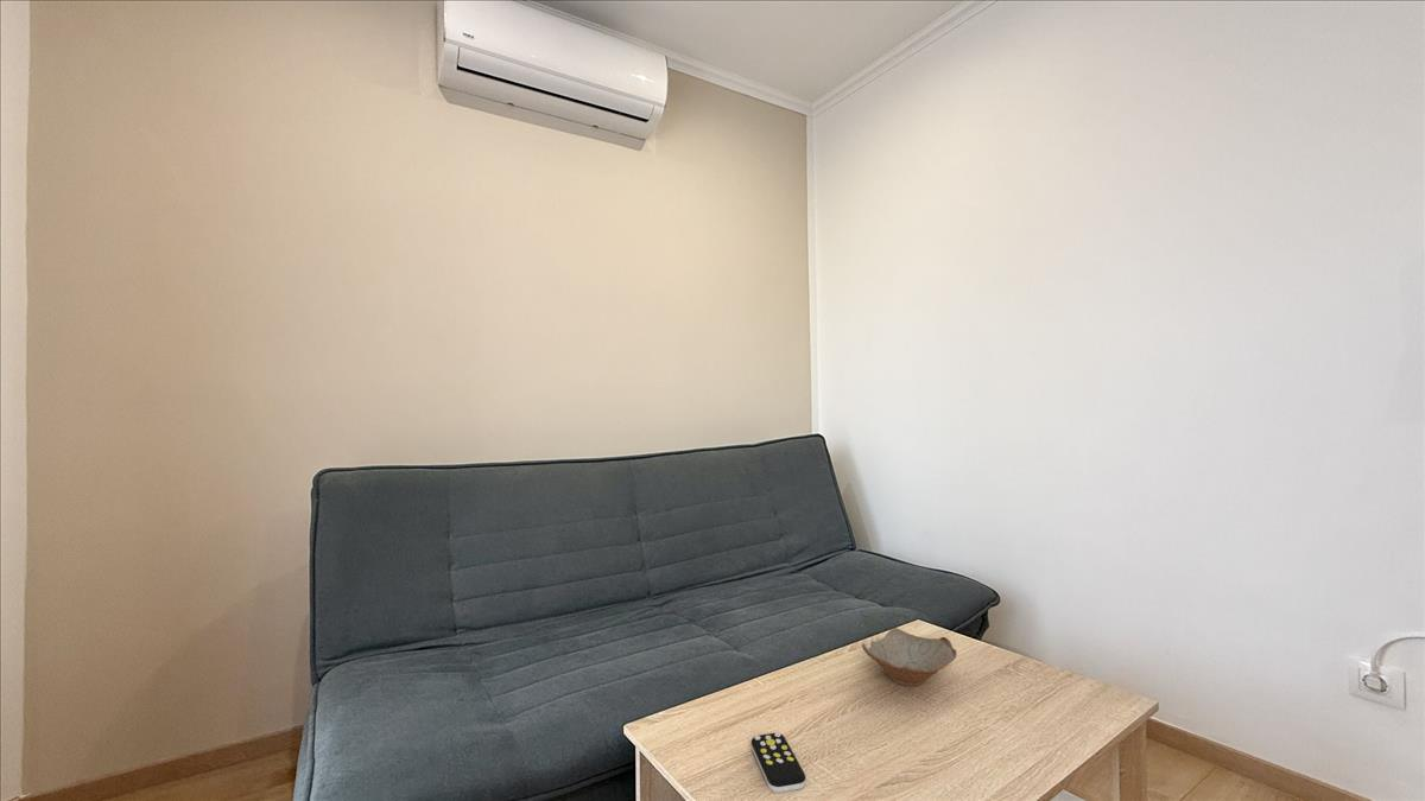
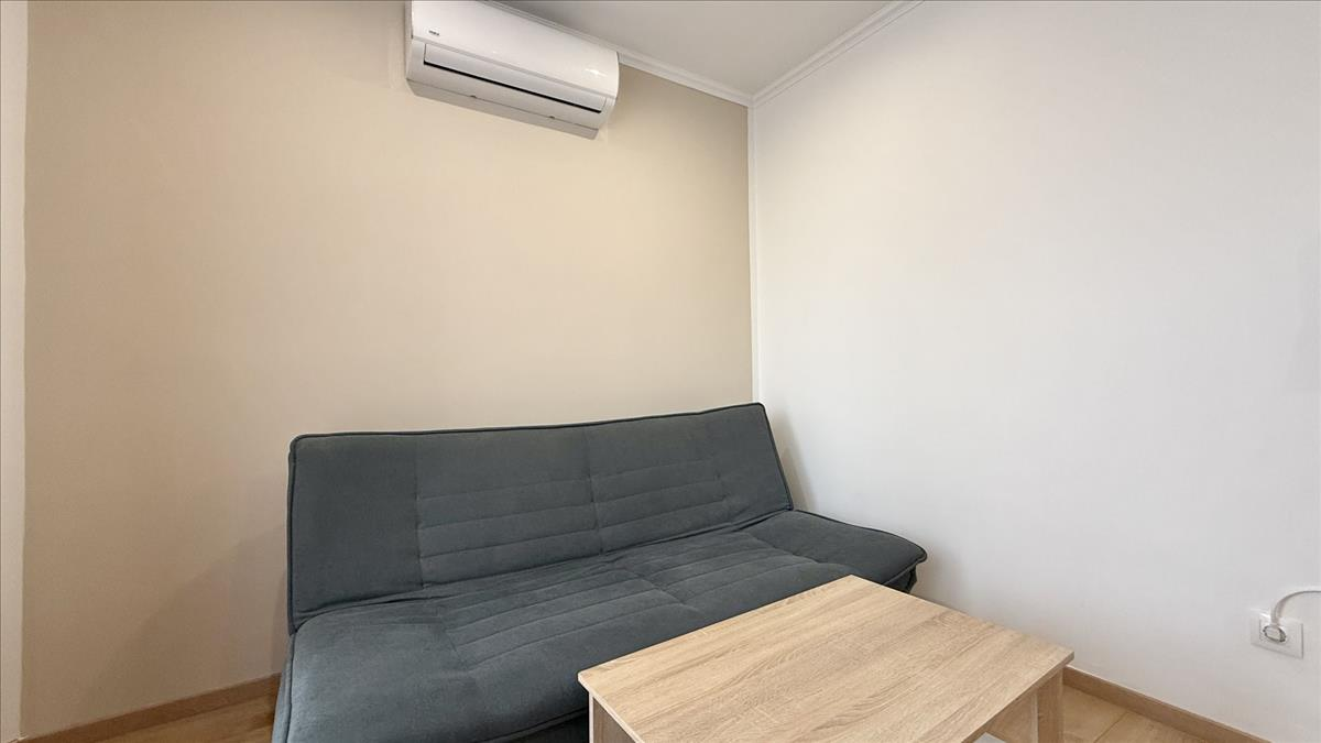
- ceramic bowl [861,627,958,687]
- remote control [750,731,806,794]
